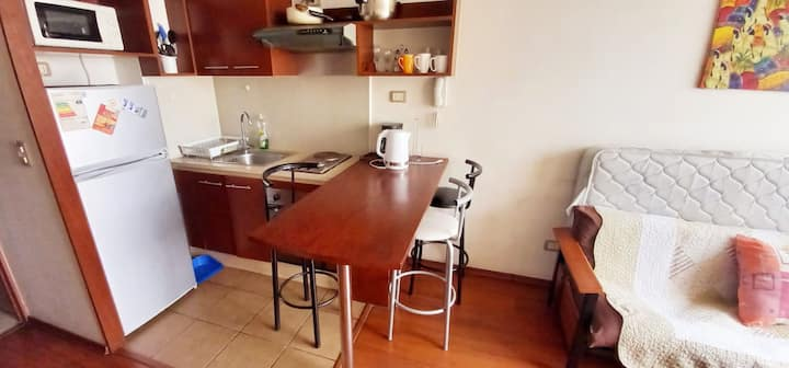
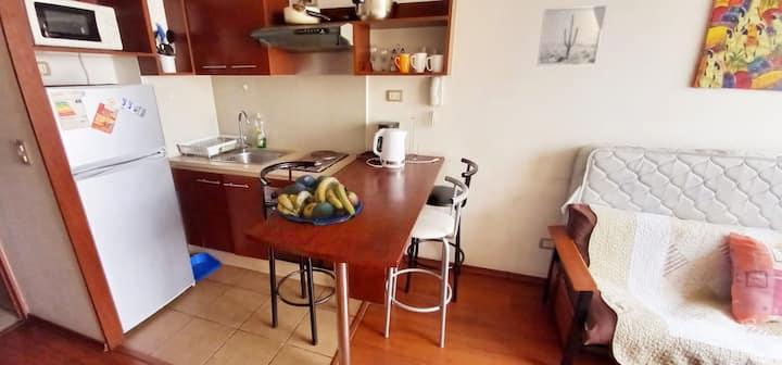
+ fruit bowl [277,174,363,226]
+ wall art [535,4,608,67]
